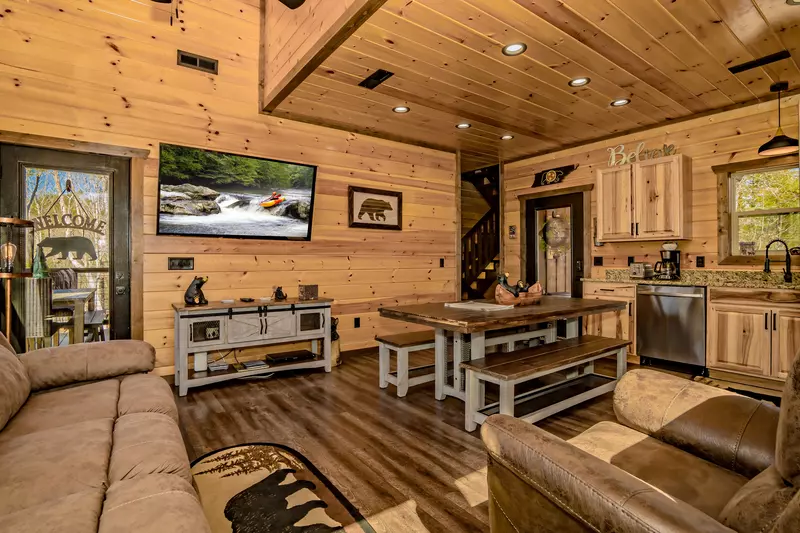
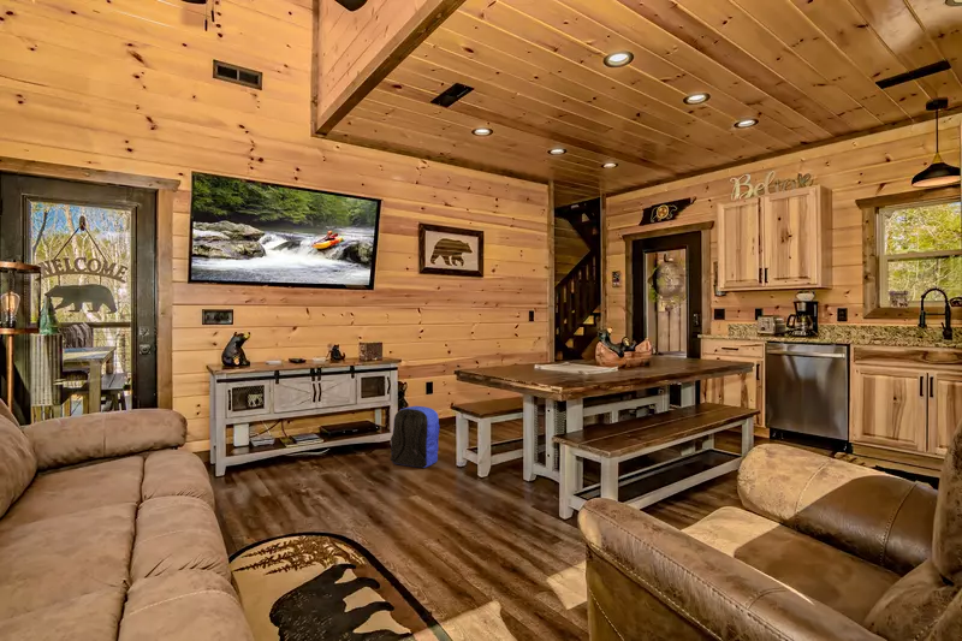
+ backpack [390,405,440,469]
